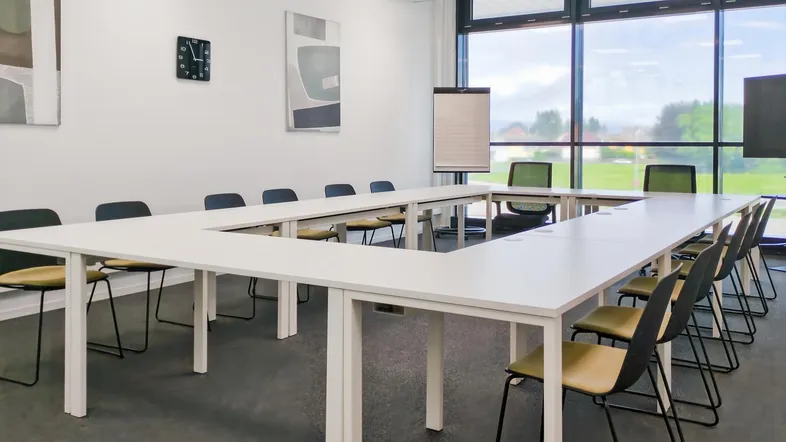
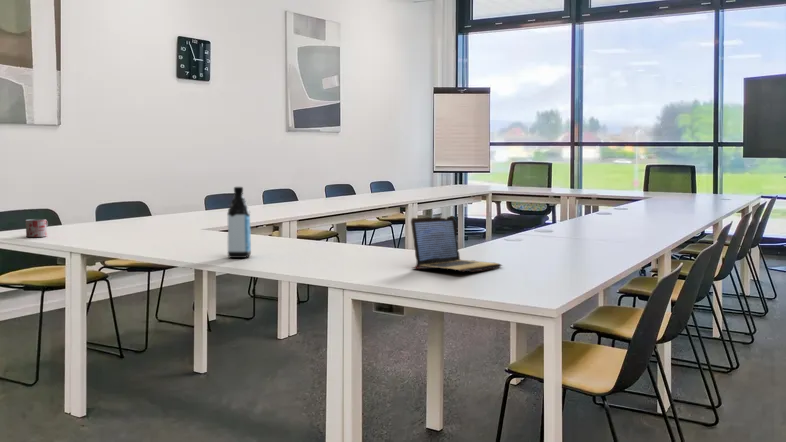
+ laptop [410,215,504,272]
+ water bottle [226,186,252,259]
+ mug [25,218,49,238]
